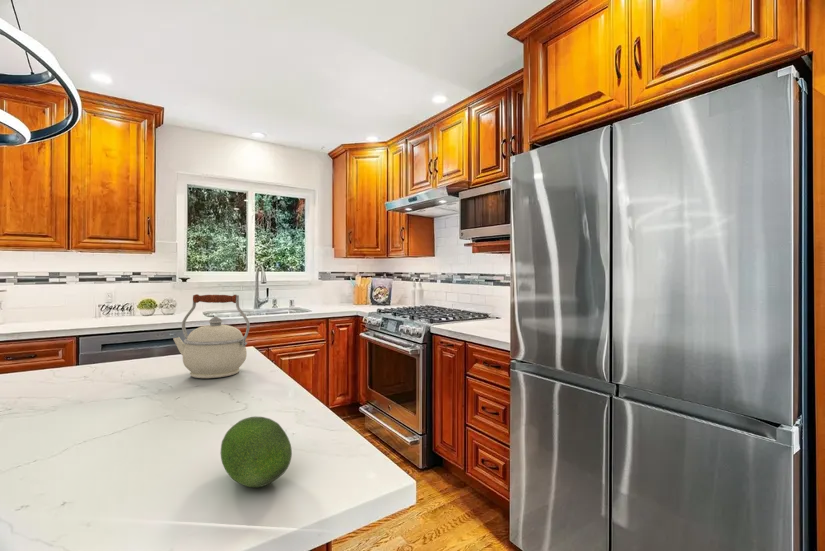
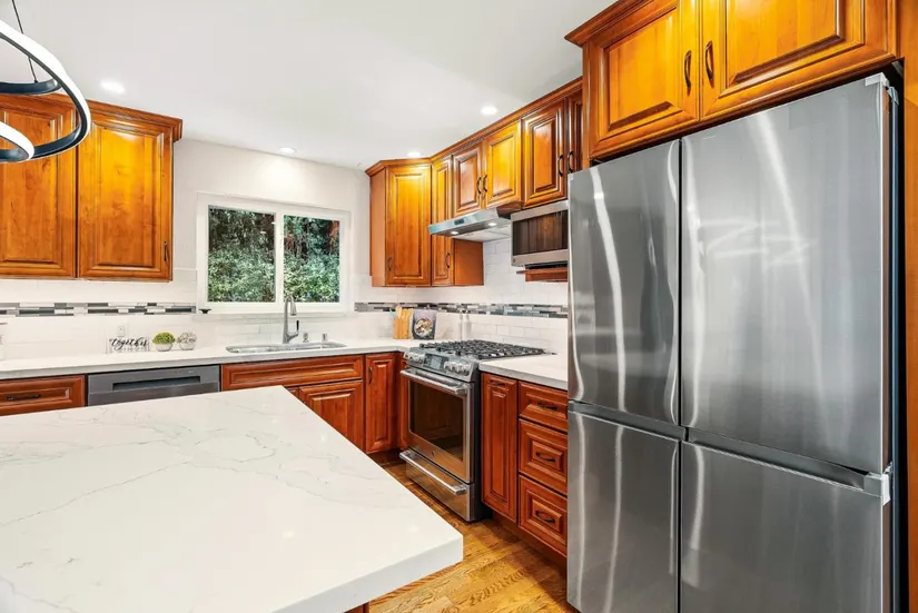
- fruit [220,416,293,488]
- kettle [172,293,251,379]
